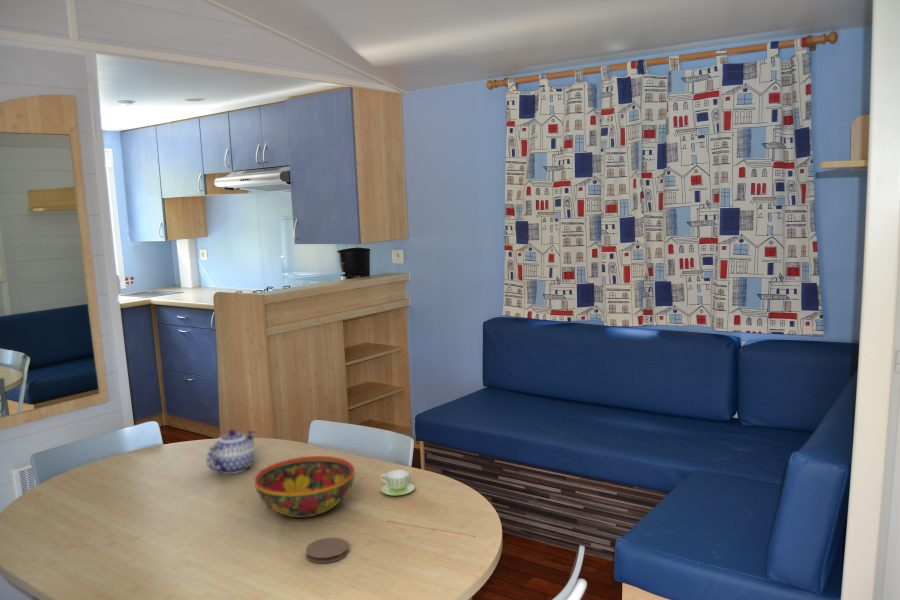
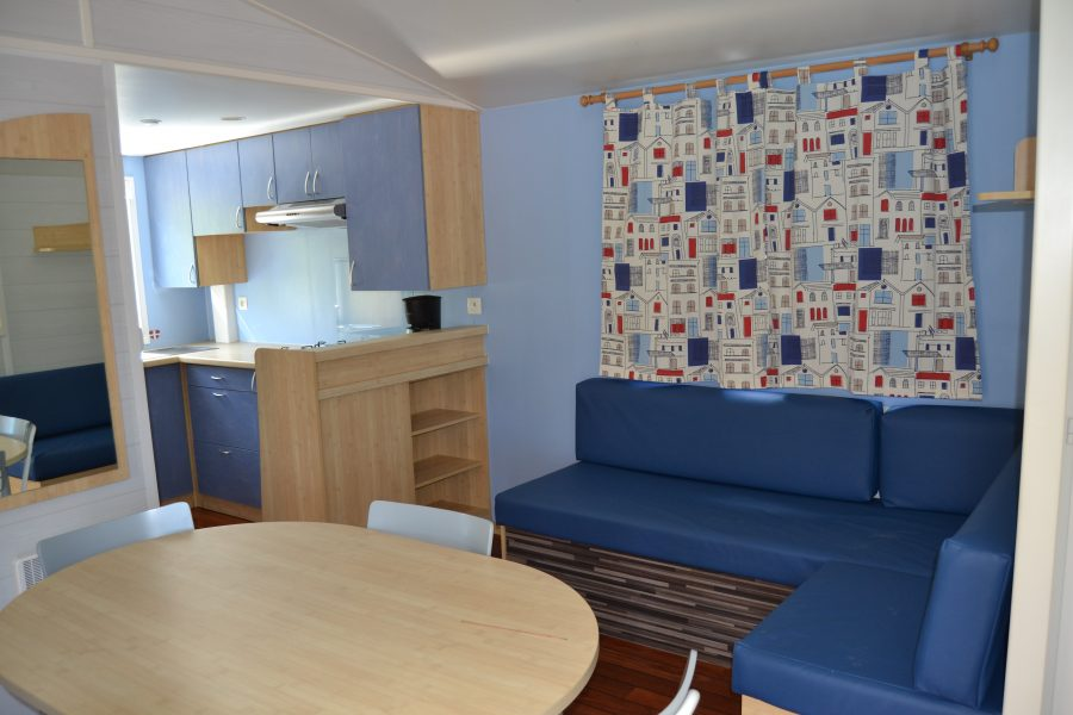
- cup [380,469,416,496]
- teapot [206,429,257,475]
- bowl [253,455,356,519]
- coaster [305,537,349,564]
